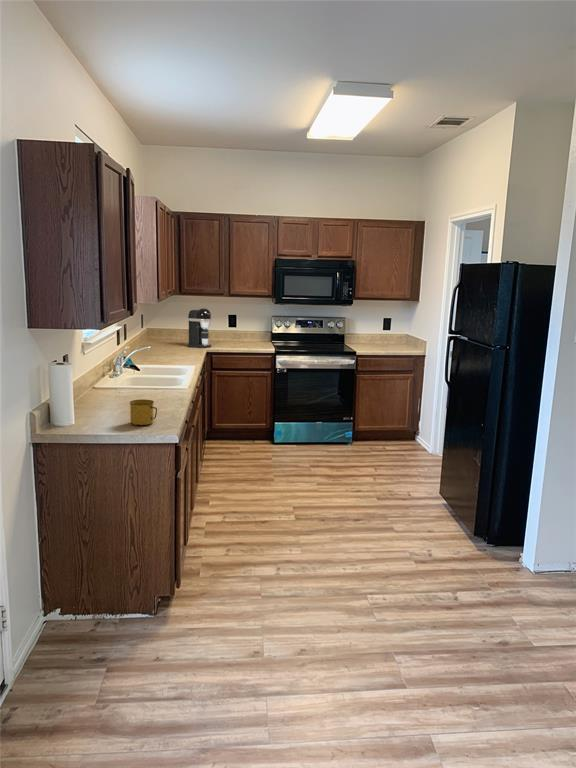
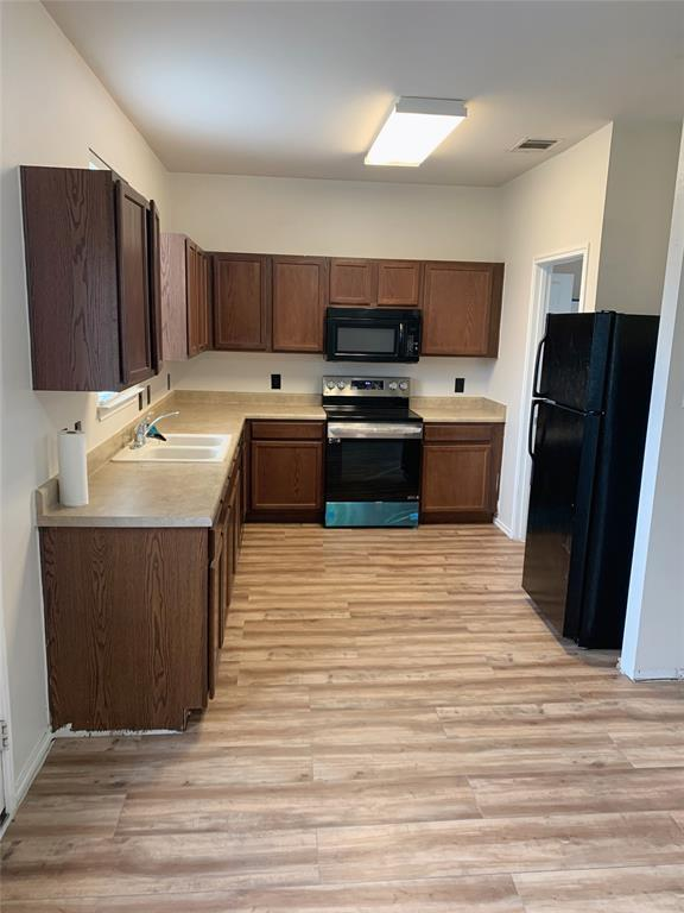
- coffee maker [187,307,212,349]
- mug [129,399,158,426]
